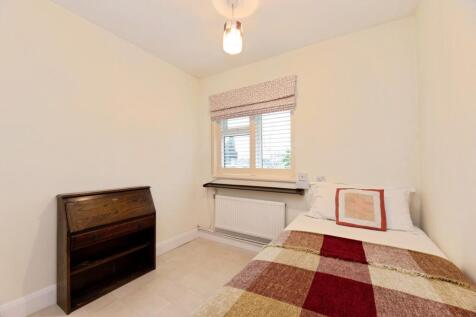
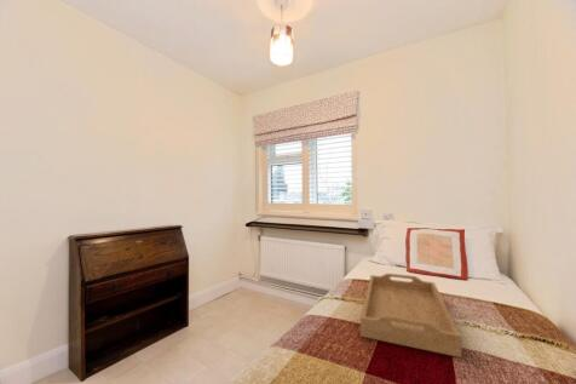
+ serving tray [359,273,462,359]
